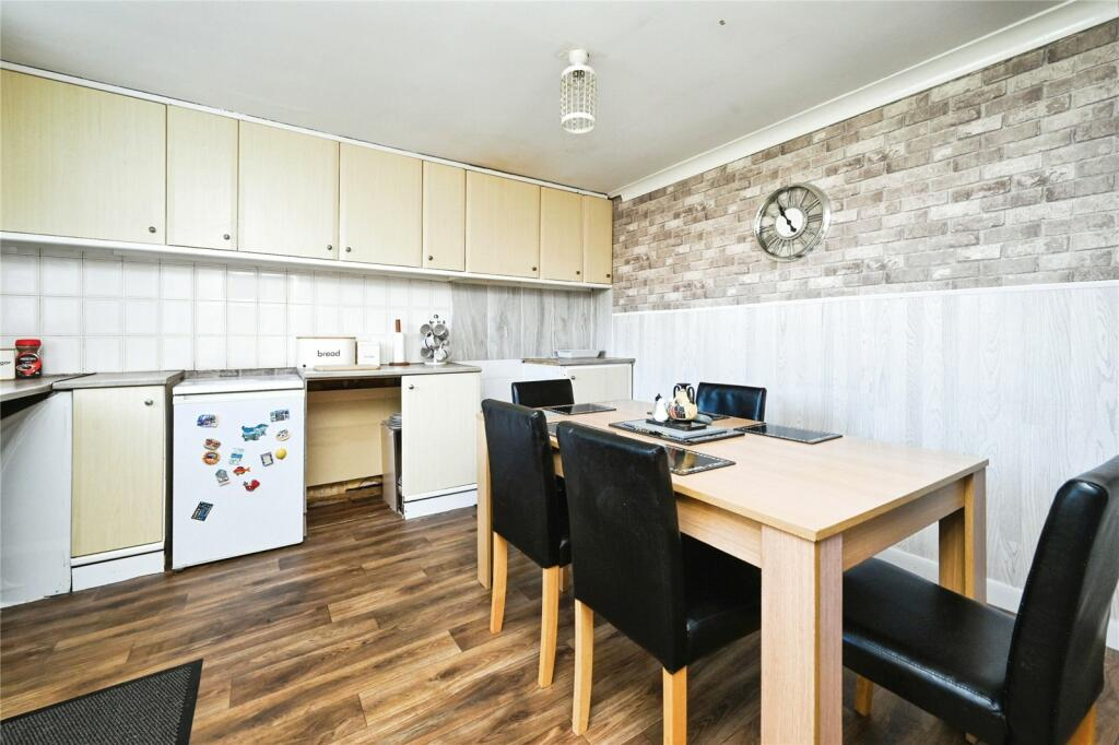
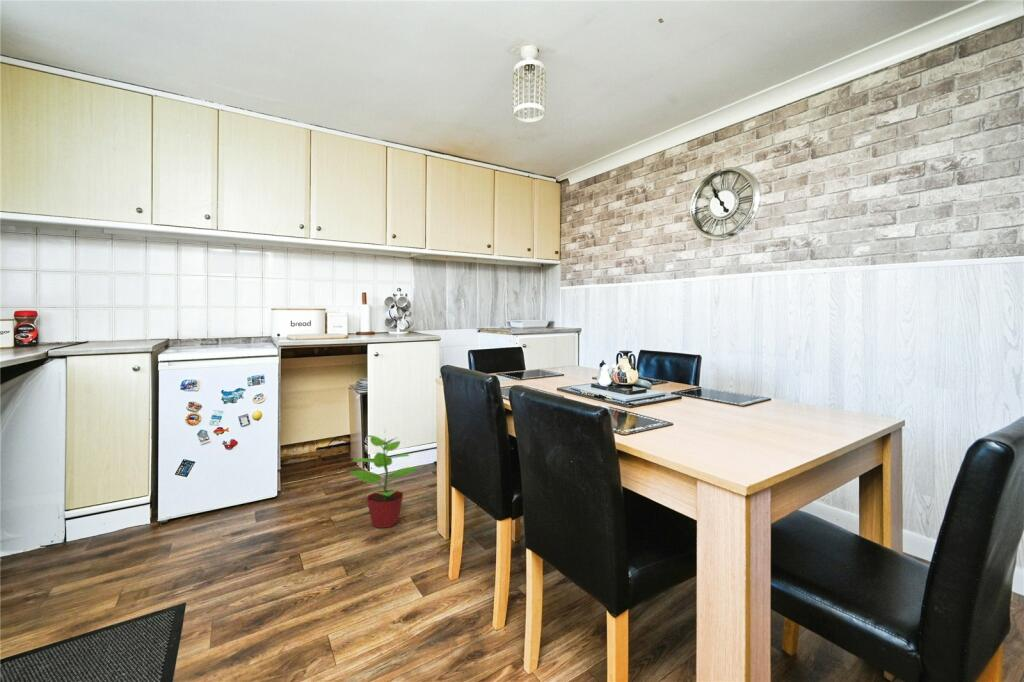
+ potted plant [348,429,420,529]
